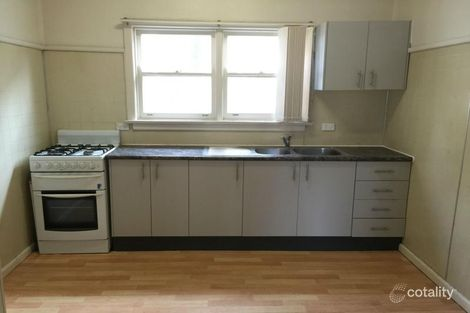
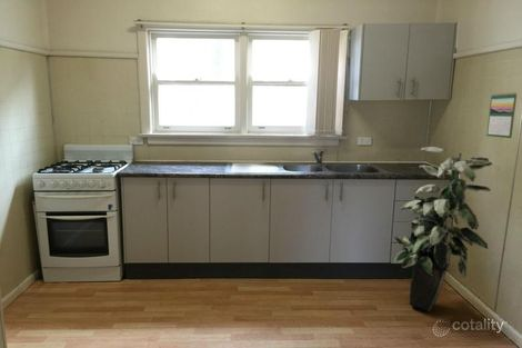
+ indoor plant [392,146,493,312]
+ calendar [485,91,518,139]
